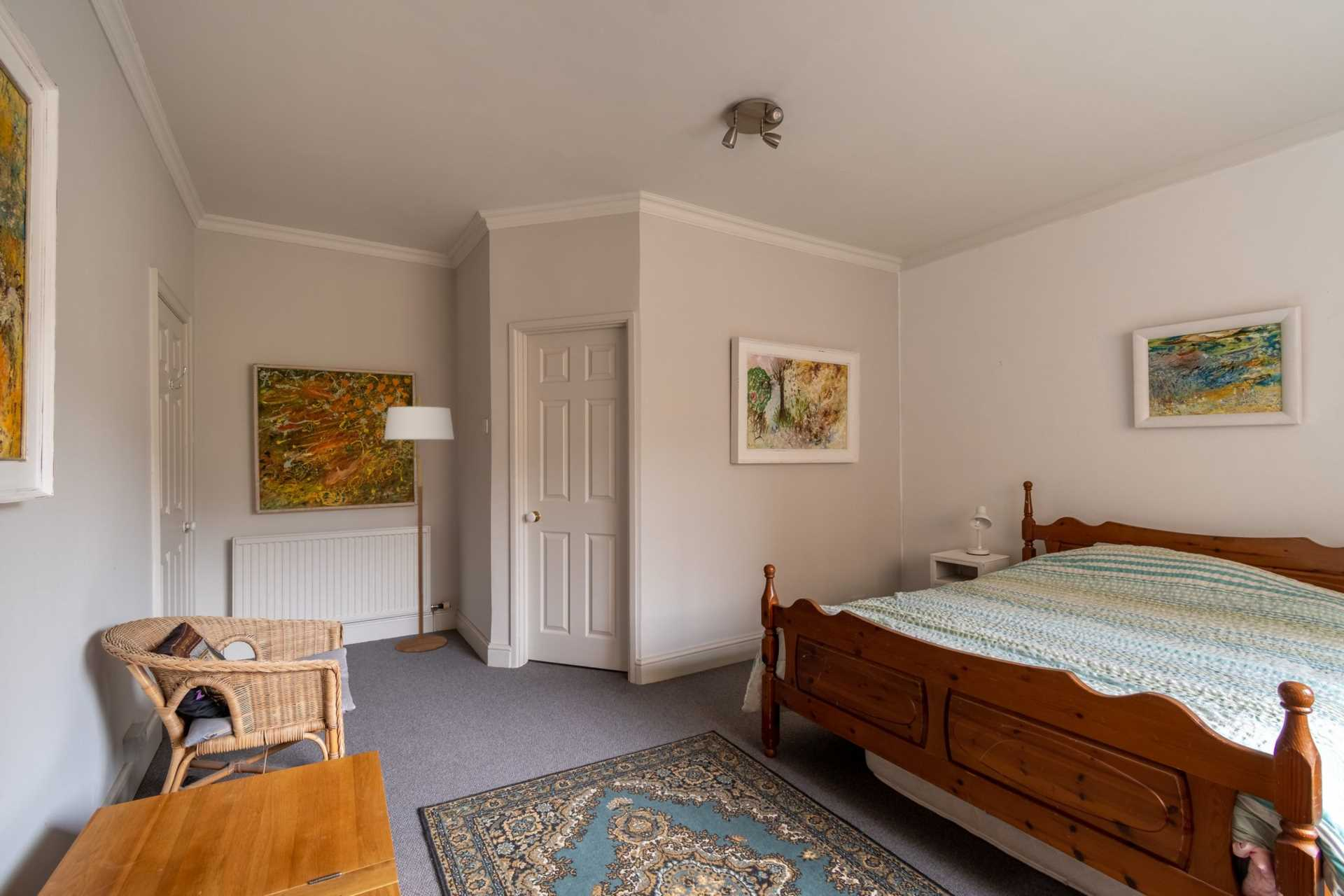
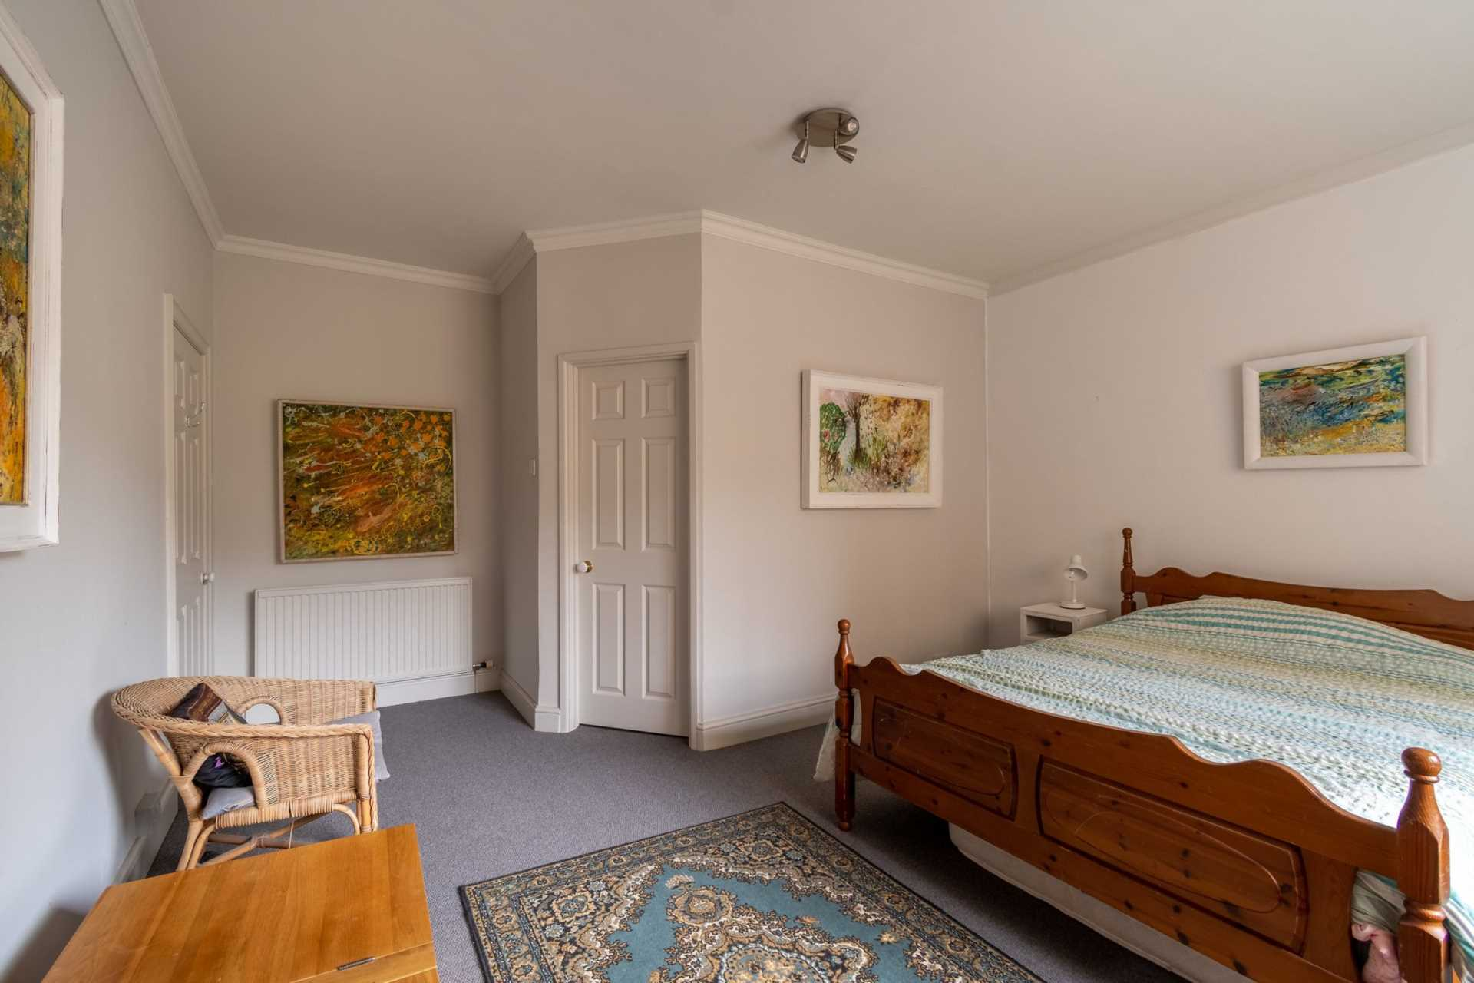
- floor lamp [384,395,455,653]
